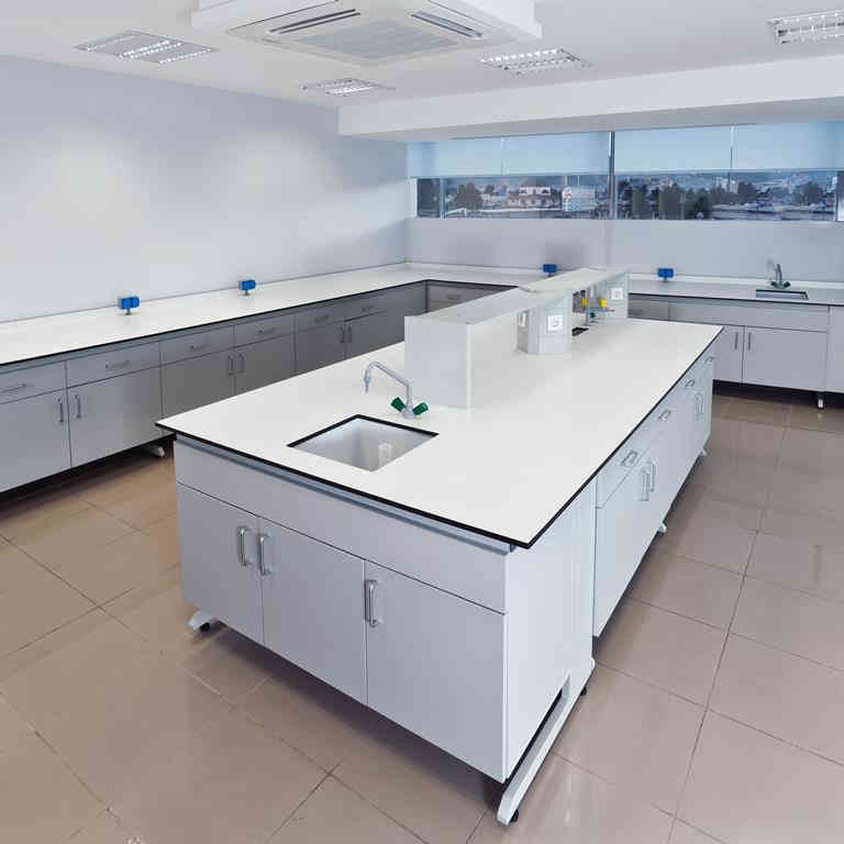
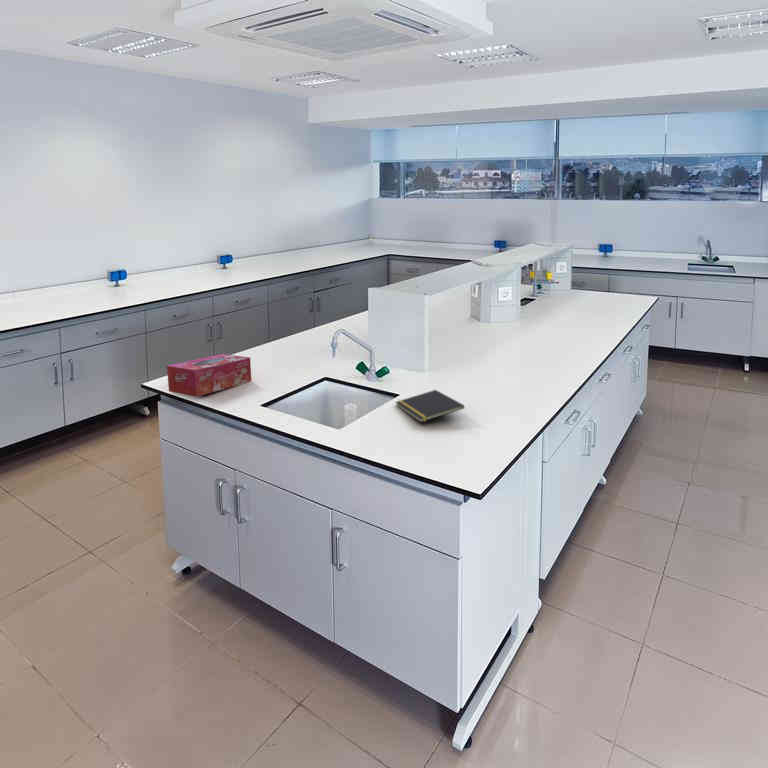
+ notepad [394,389,465,423]
+ tissue box [166,353,252,398]
